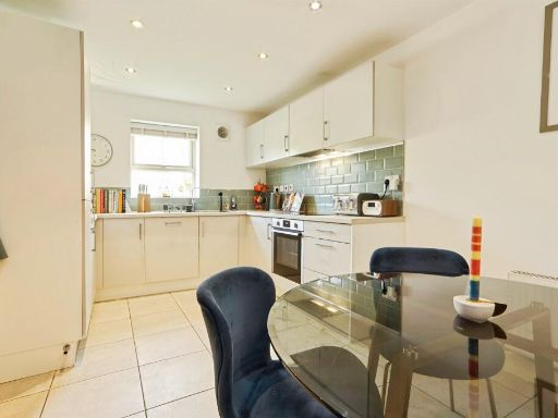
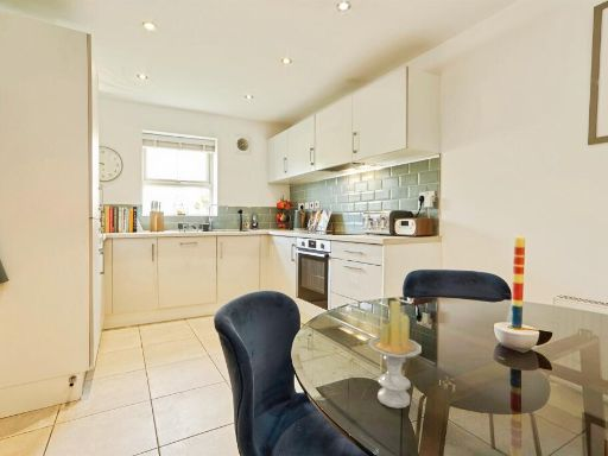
+ candle [367,299,423,410]
